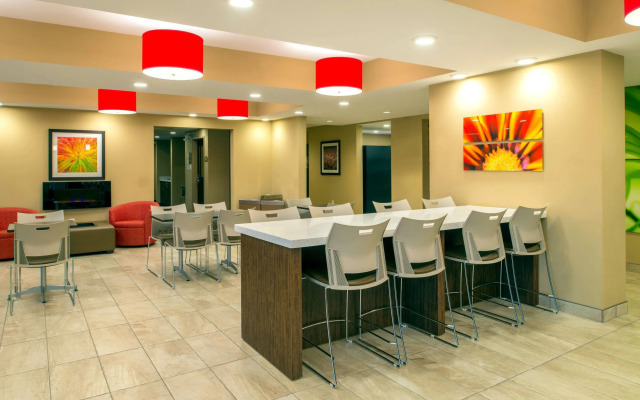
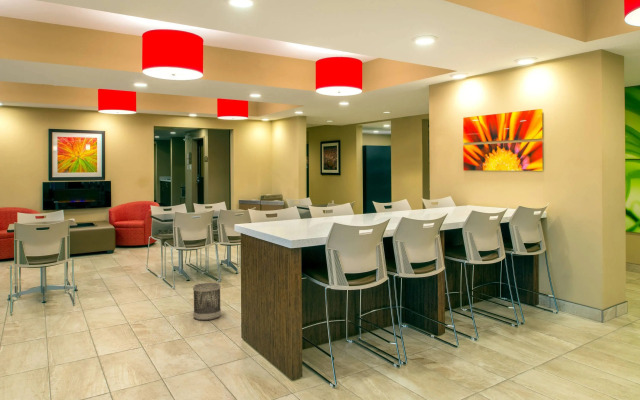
+ wastebasket [192,282,222,321]
